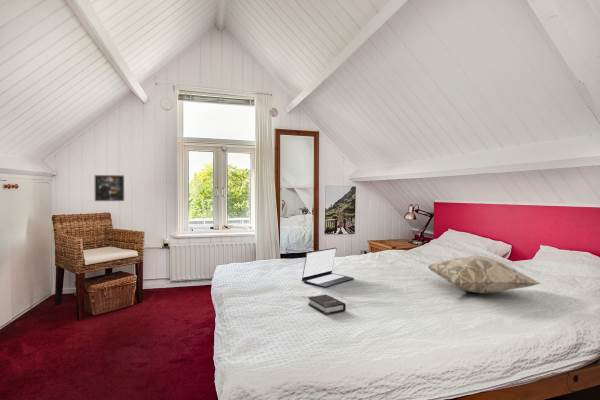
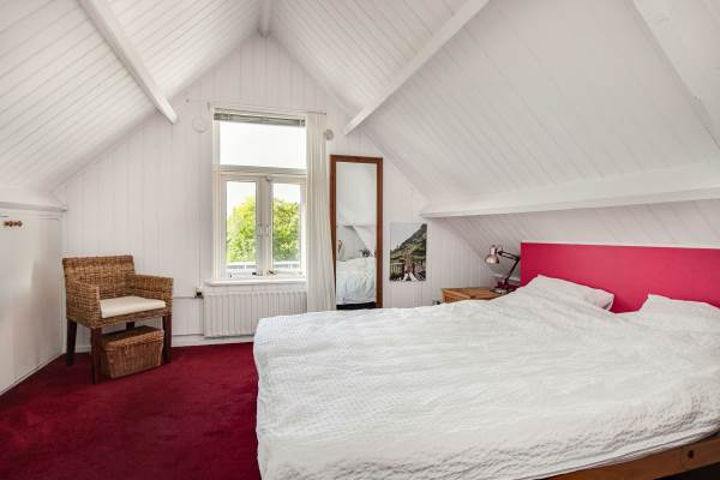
- hardback book [307,293,347,316]
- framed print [94,174,125,202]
- laptop [301,247,355,288]
- decorative pillow [427,255,541,294]
